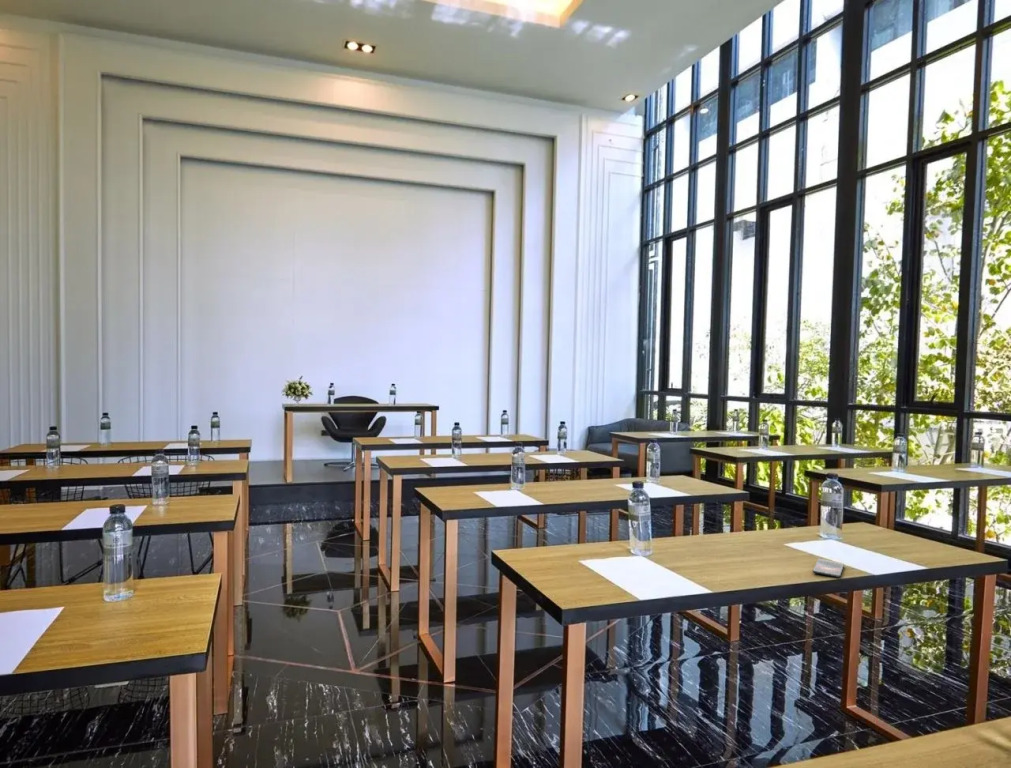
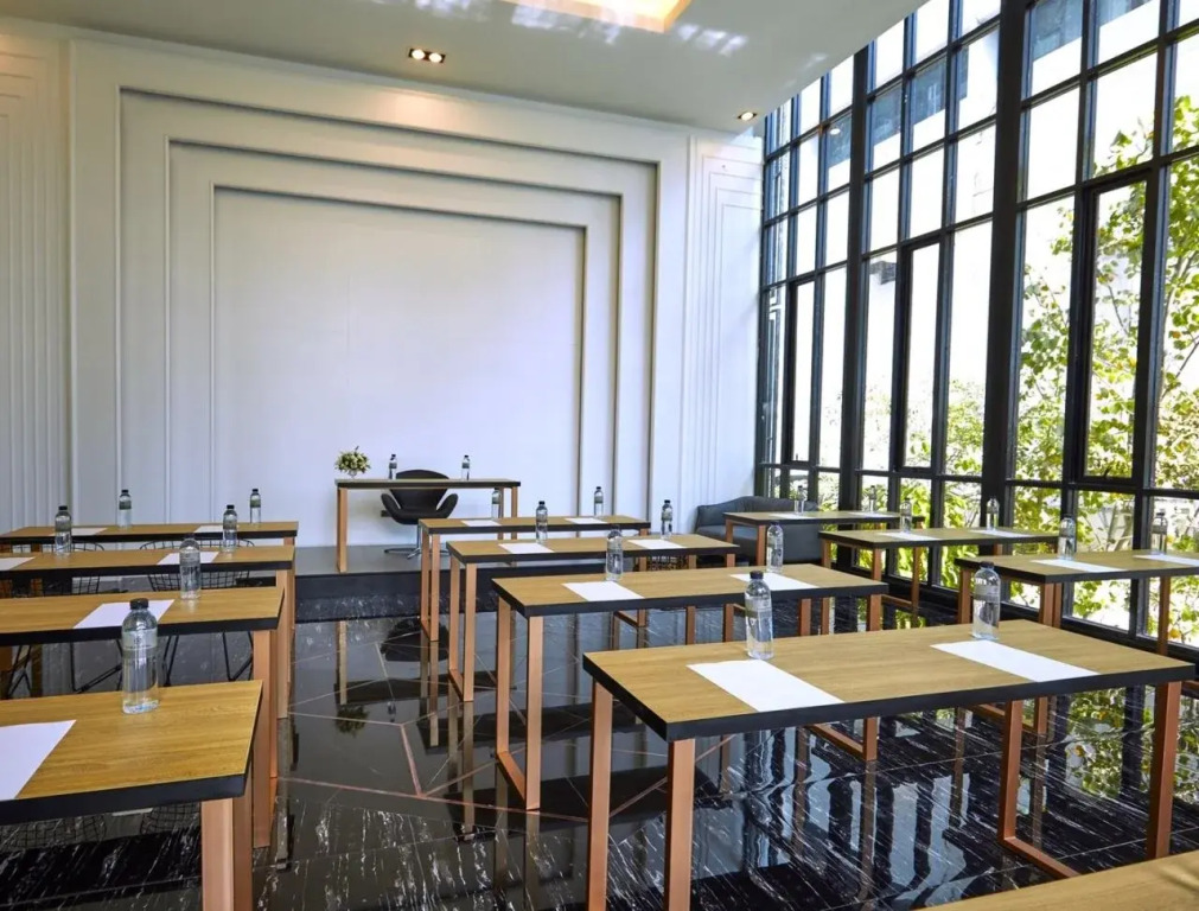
- smartphone [812,558,845,579]
